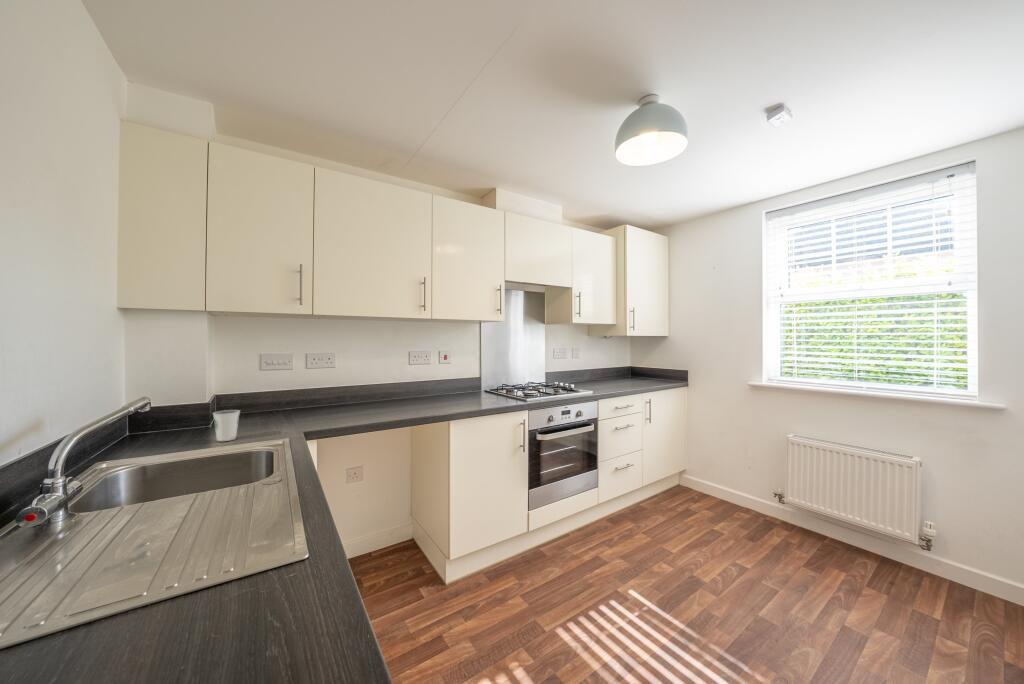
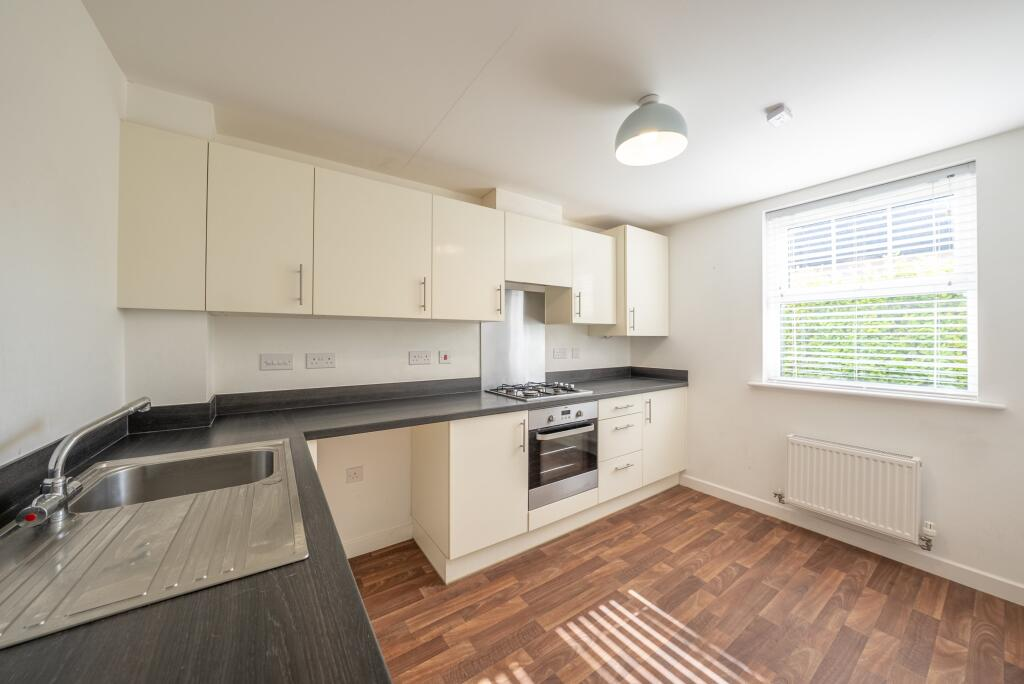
- dixie cup [212,409,241,442]
